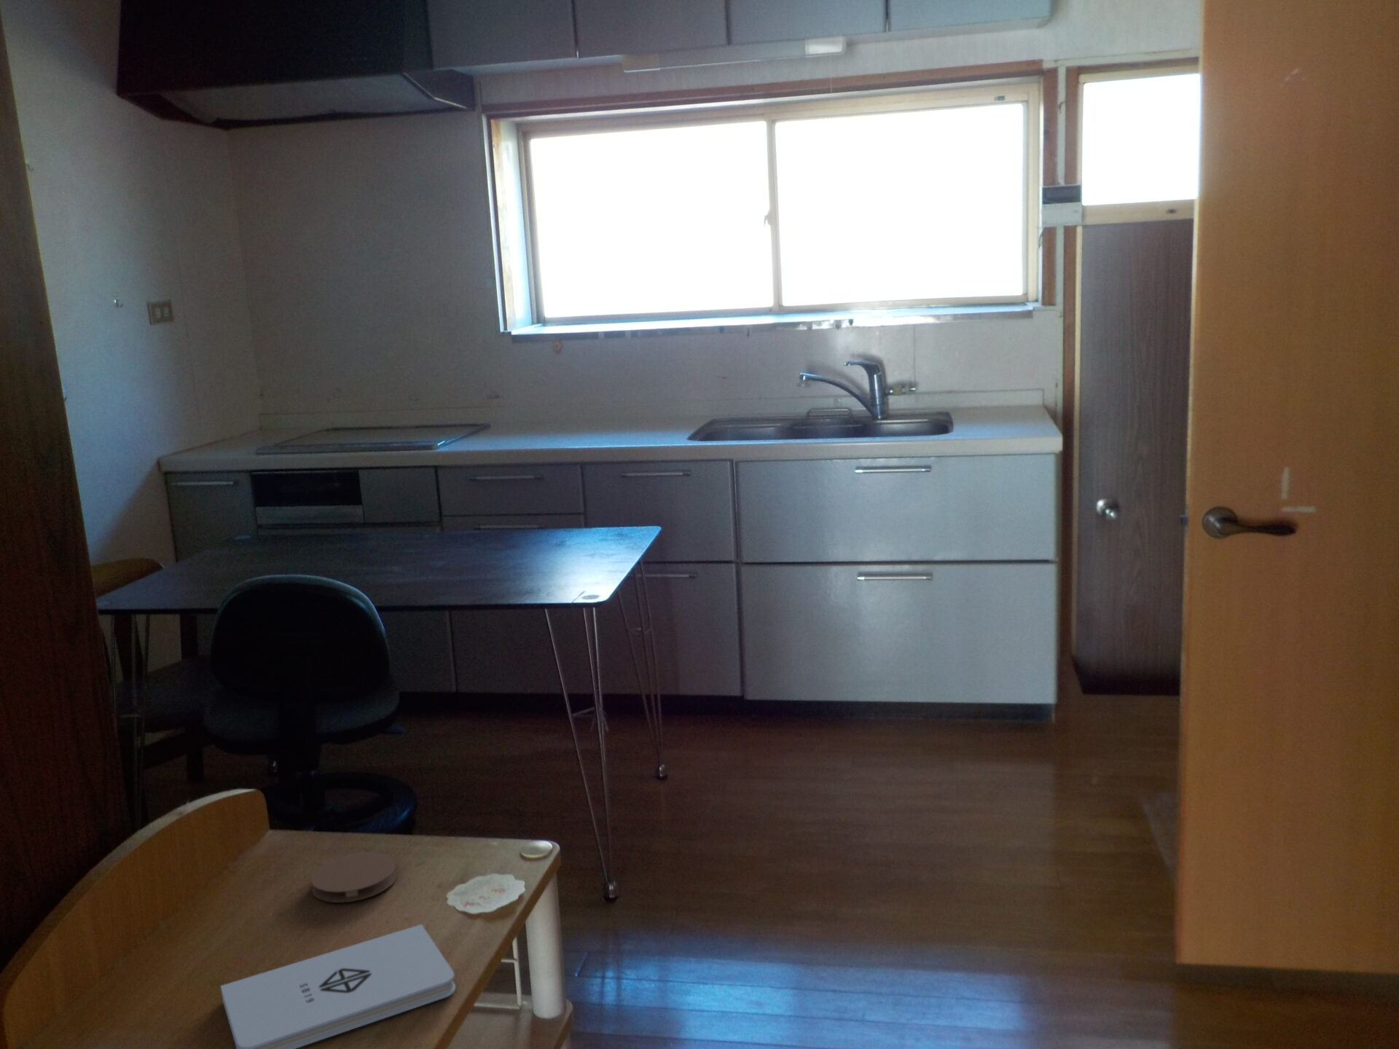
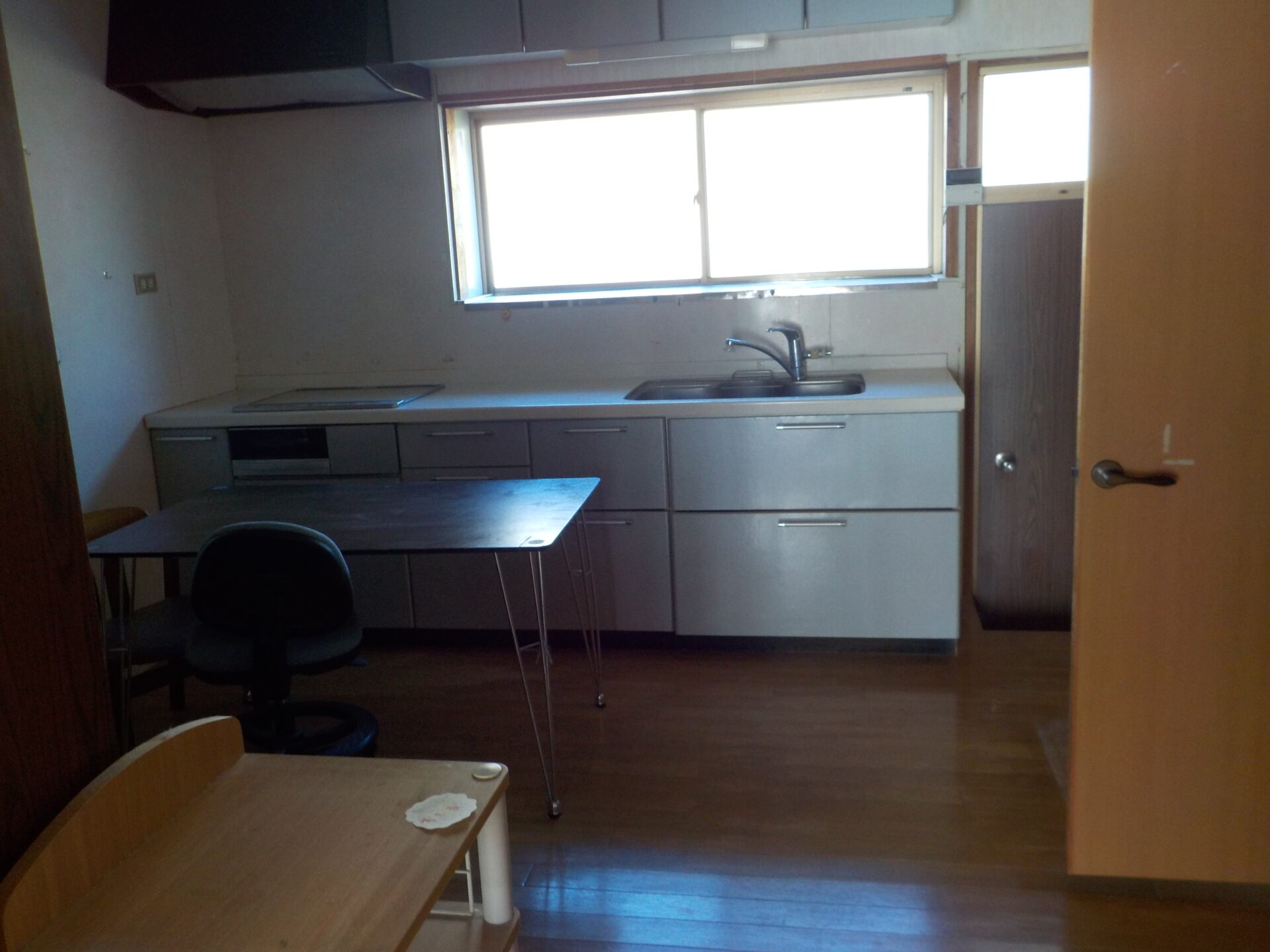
- coaster [310,852,398,904]
- notepad [220,923,456,1049]
